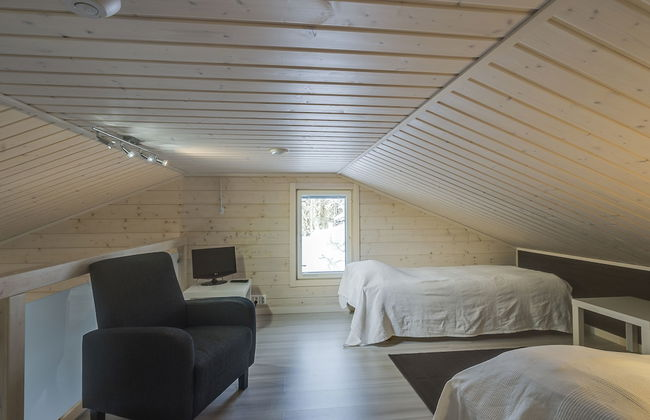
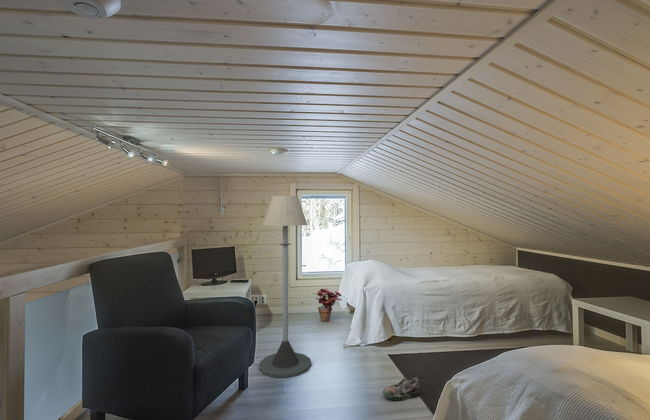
+ floor lamp [259,195,312,378]
+ shoe [382,376,421,401]
+ potted plant [314,287,343,322]
